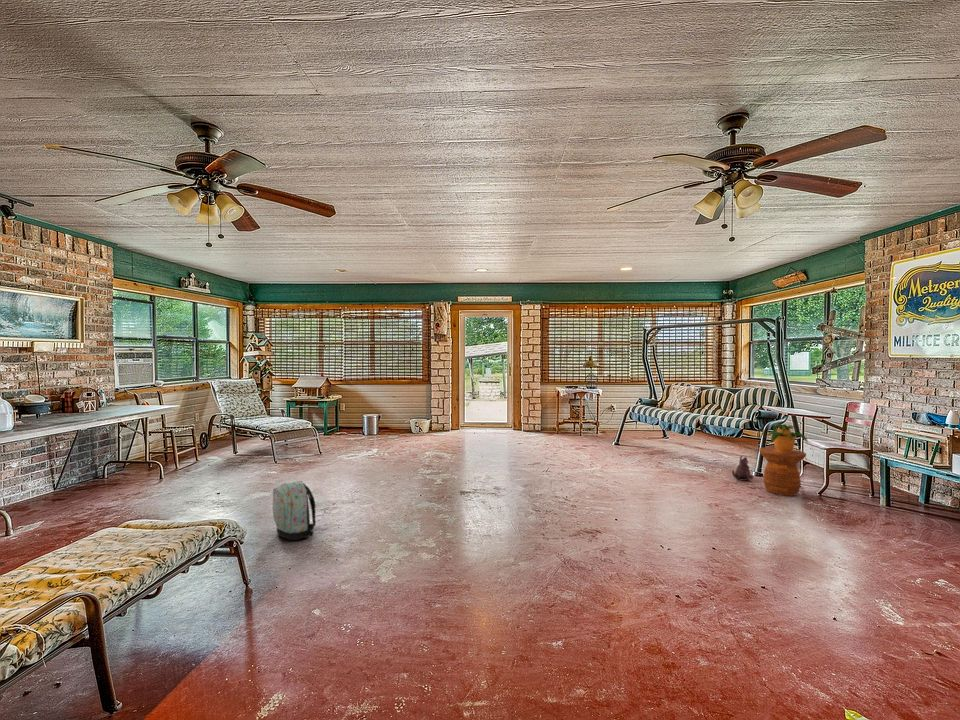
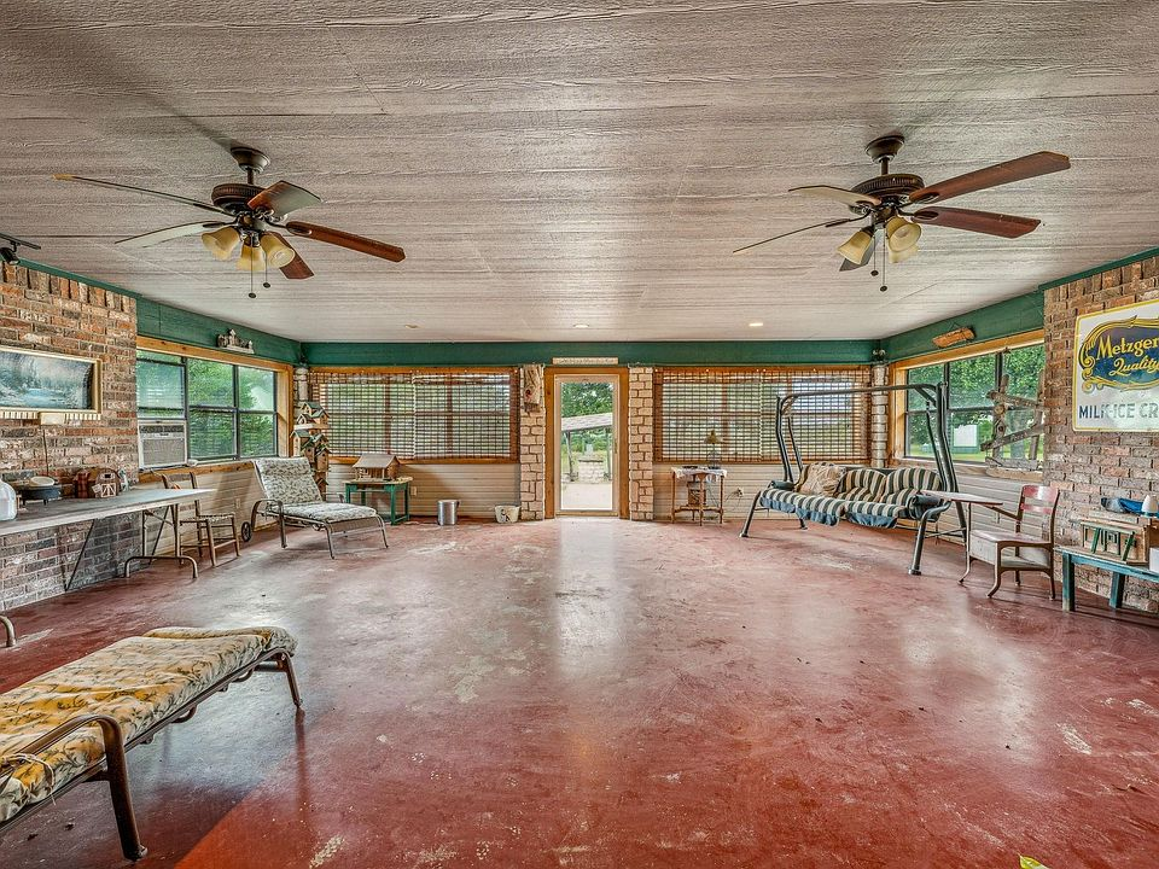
- backpack [272,480,317,541]
- side table [758,446,807,497]
- plush toy [731,454,754,482]
- potted plant [764,421,809,453]
